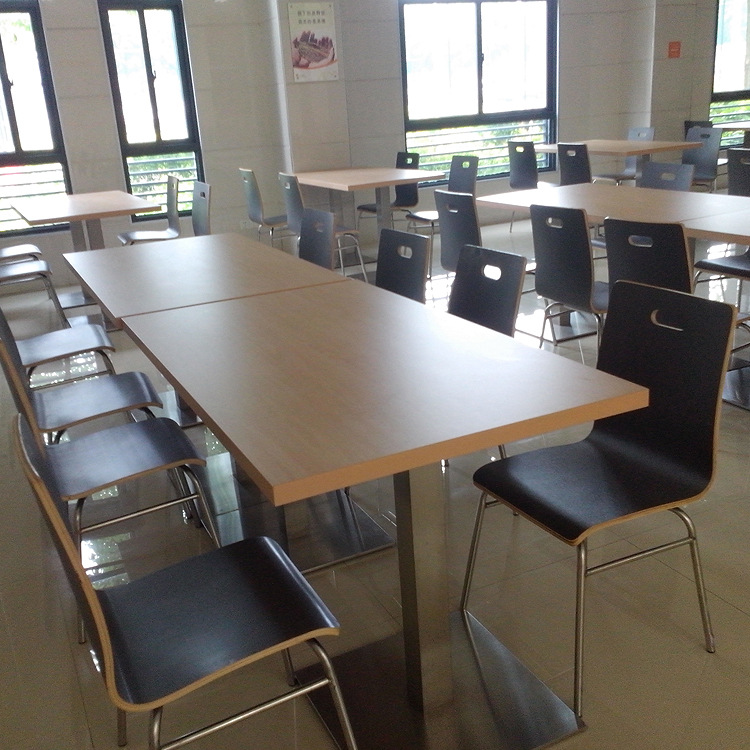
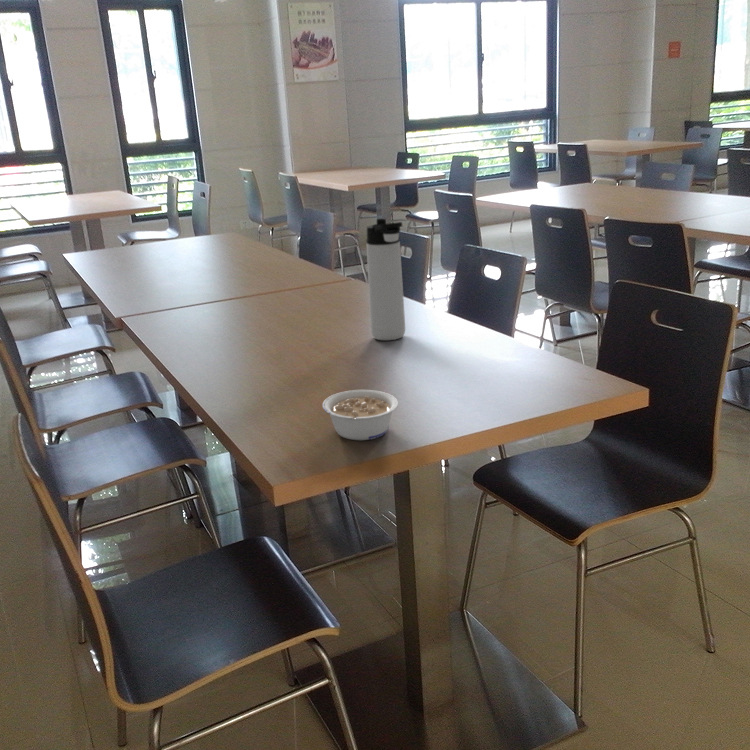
+ thermos bottle [365,218,406,341]
+ legume [321,389,399,441]
